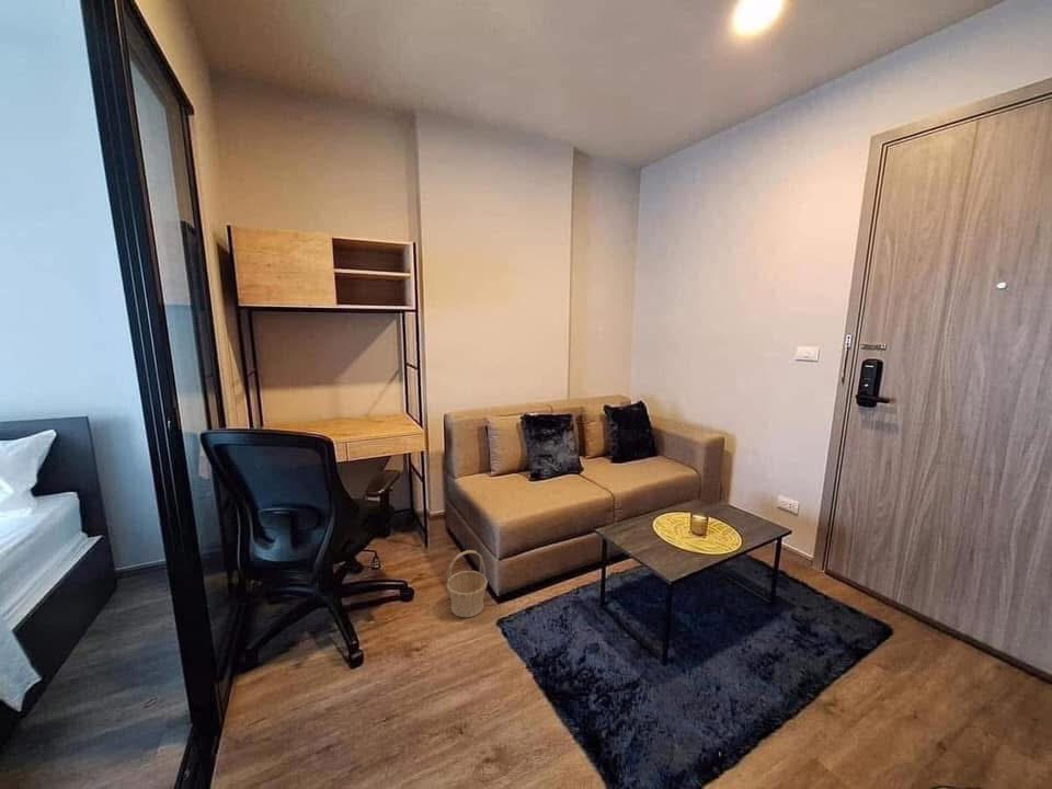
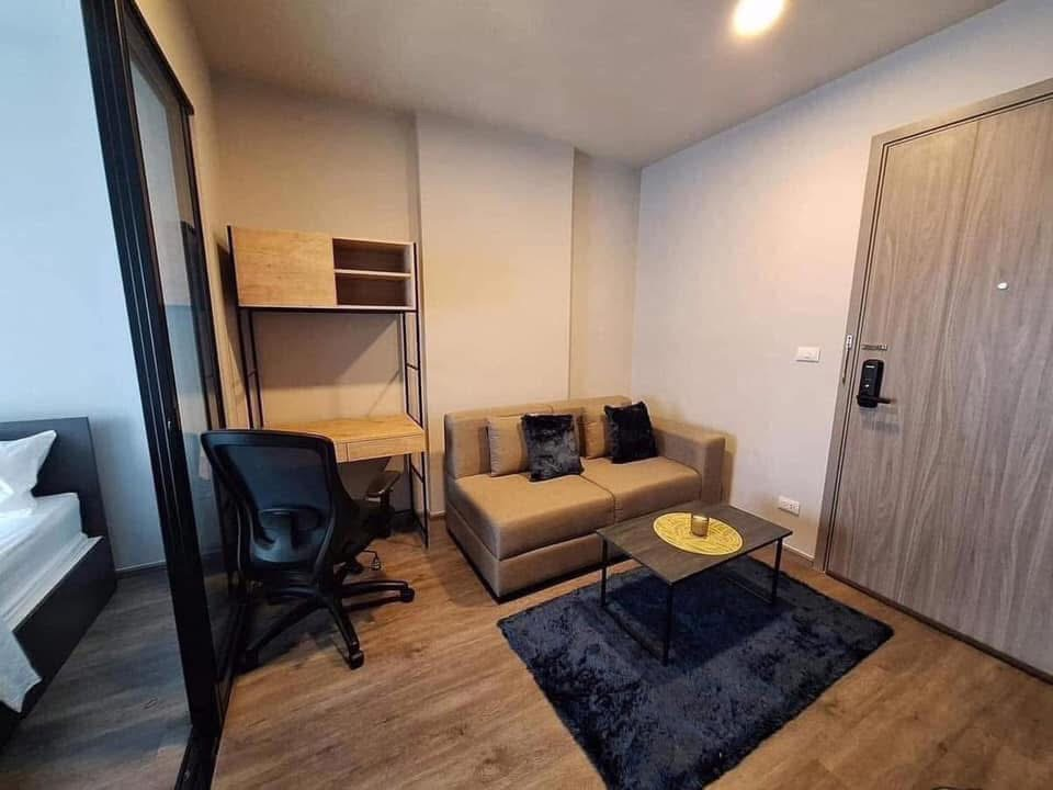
- basket [445,549,489,618]
